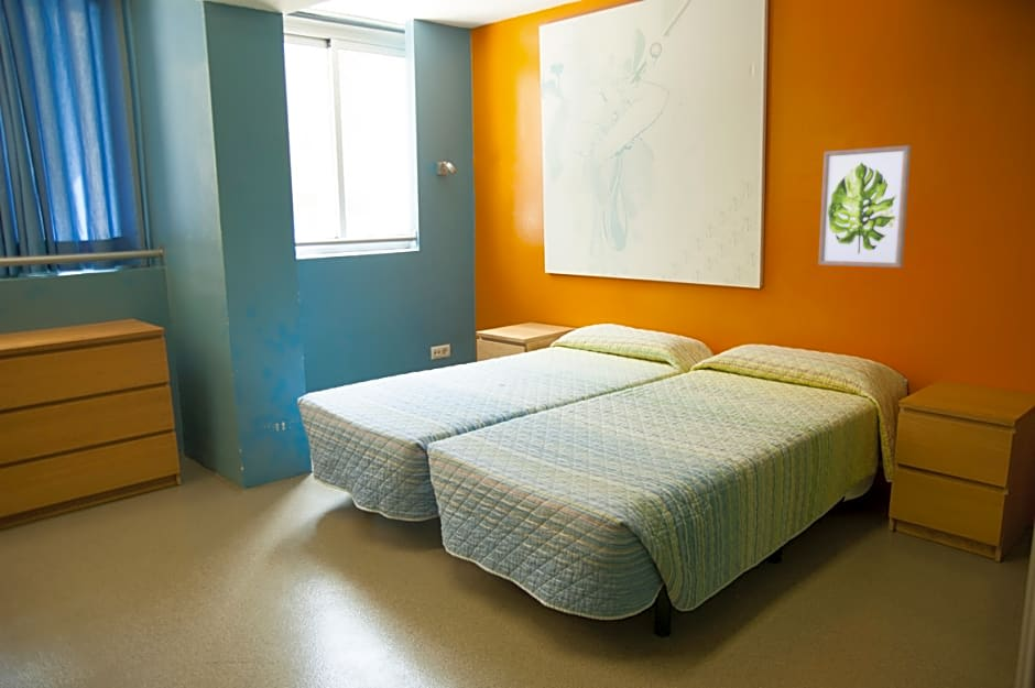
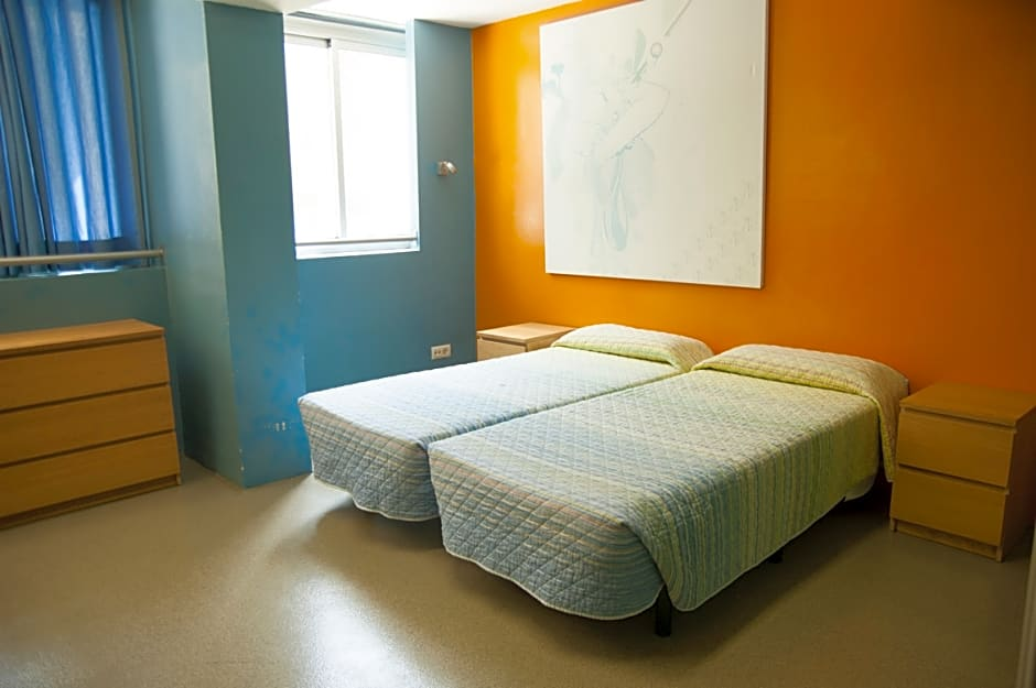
- wall art [817,144,912,269]
